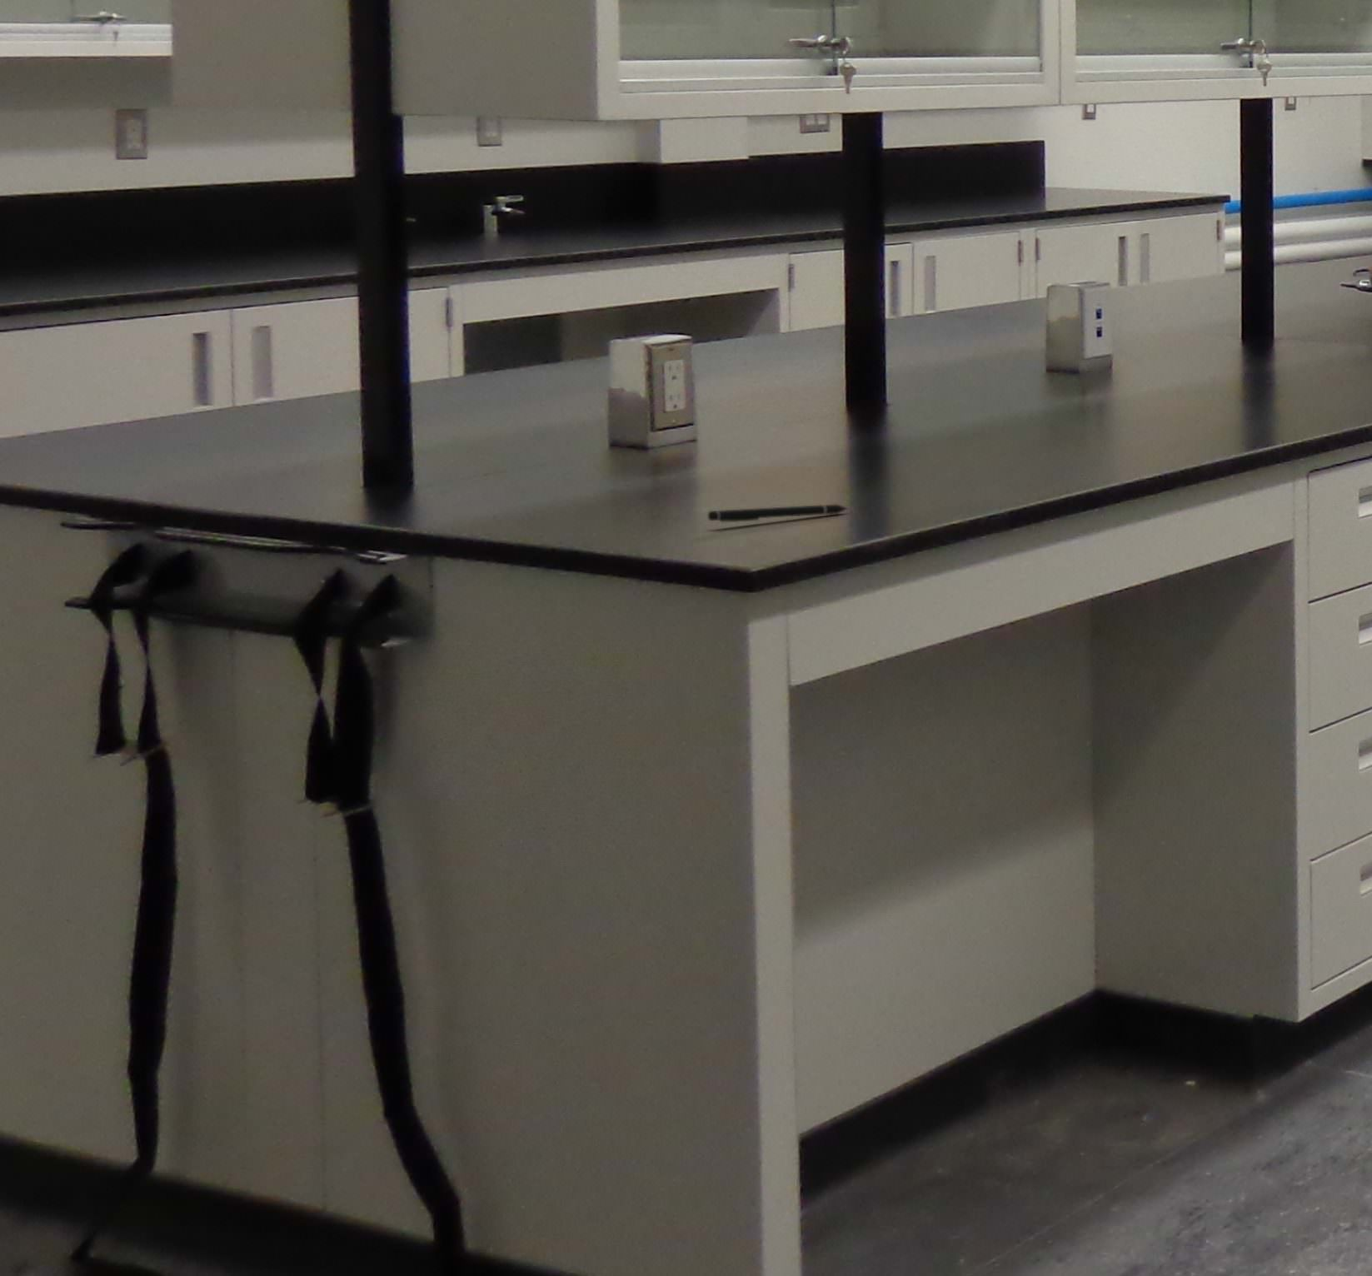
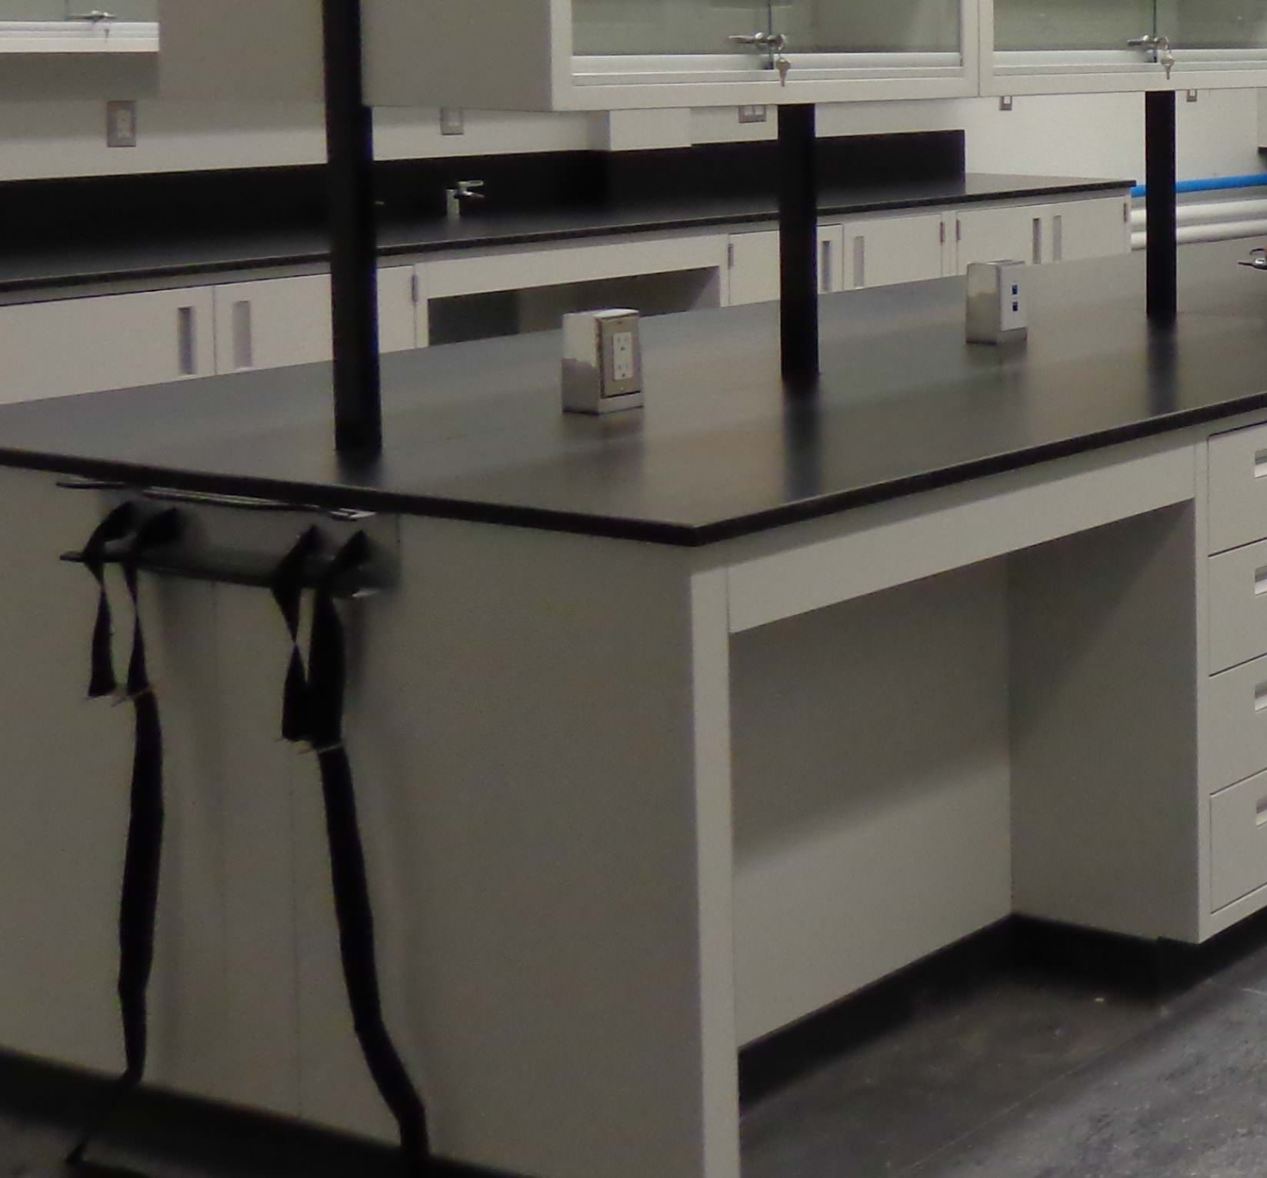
- pen [708,504,849,524]
